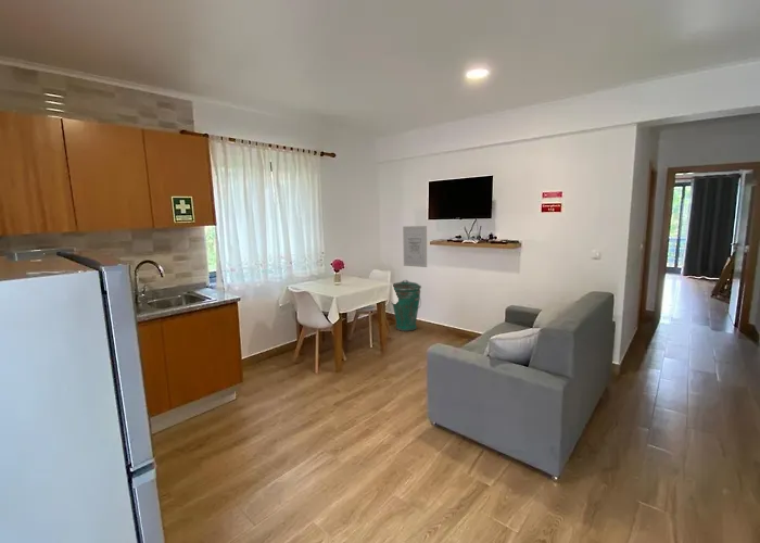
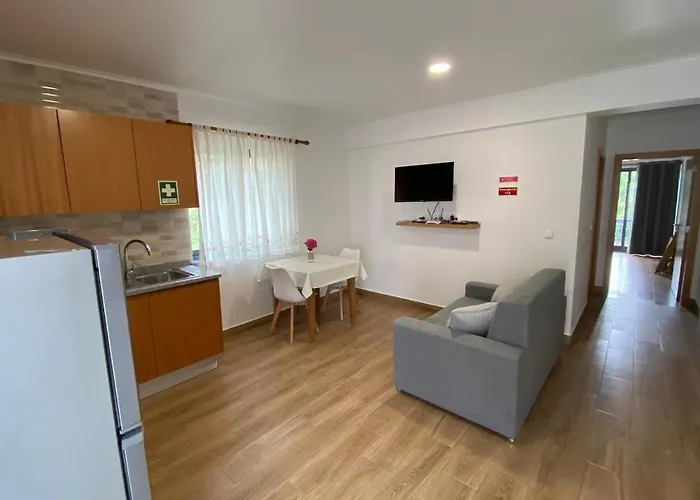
- trash can [391,279,422,332]
- wall art [402,225,428,268]
